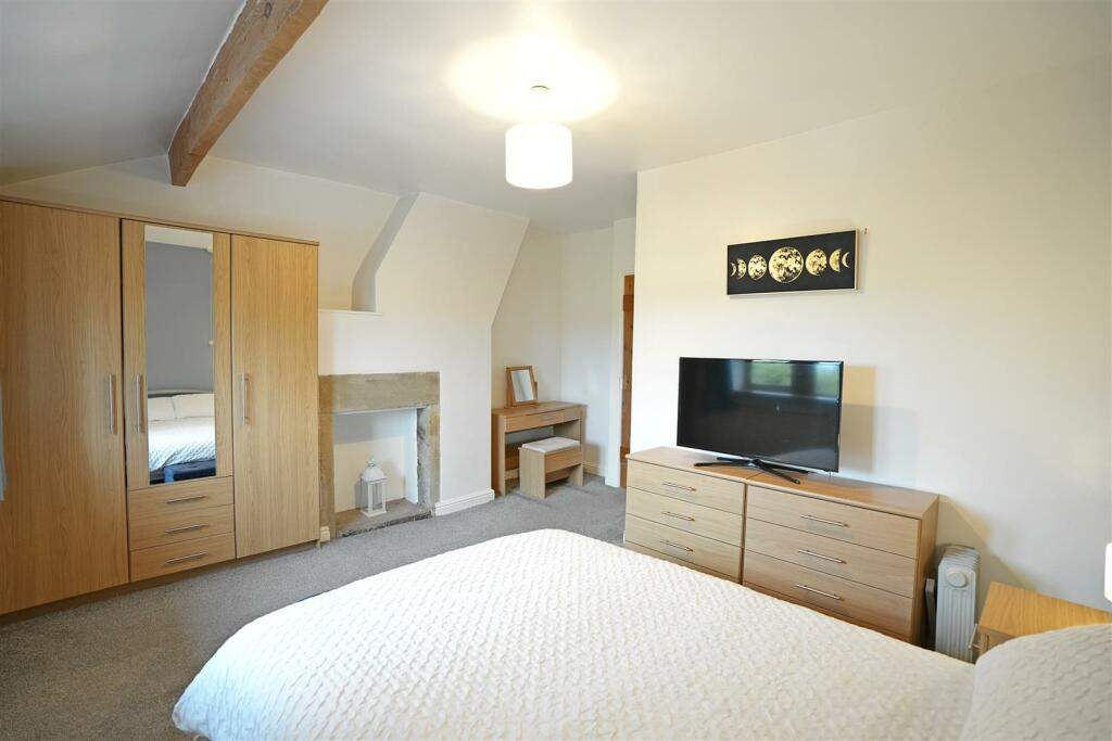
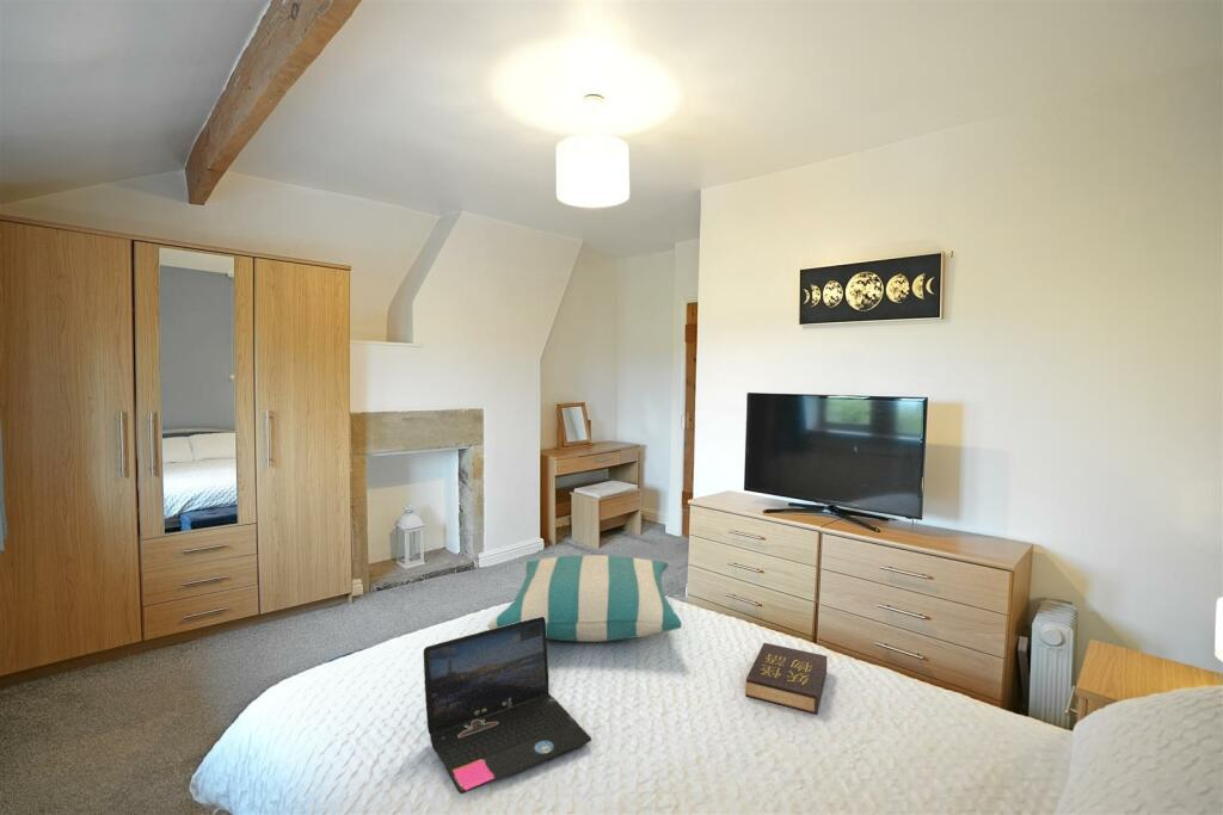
+ hardback book [744,642,829,716]
+ pillow [487,554,683,643]
+ laptop [423,617,592,795]
